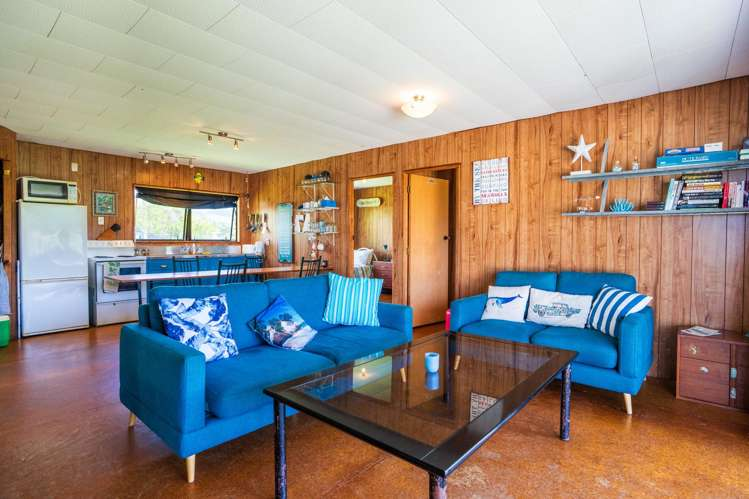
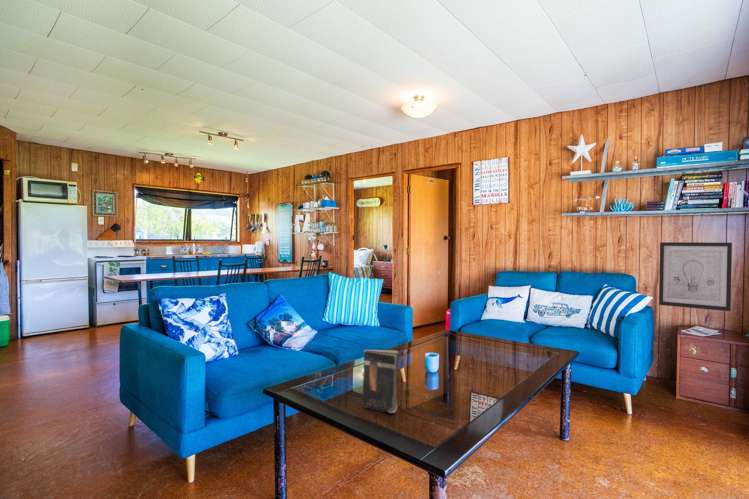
+ wall art [658,241,733,312]
+ book [361,349,399,414]
